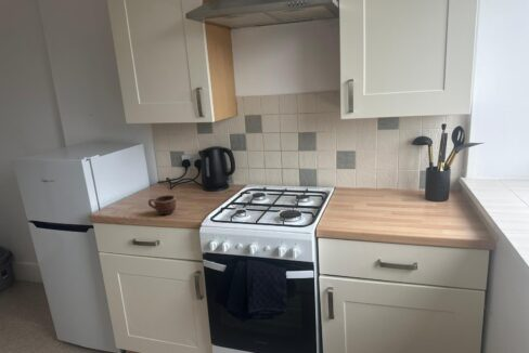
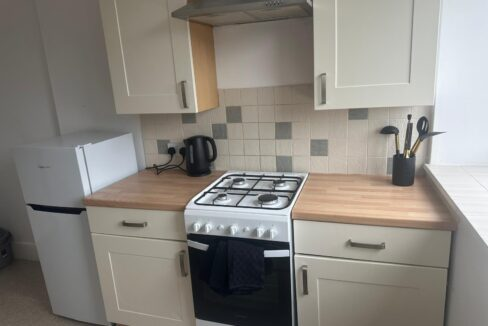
- mug [147,194,177,215]
